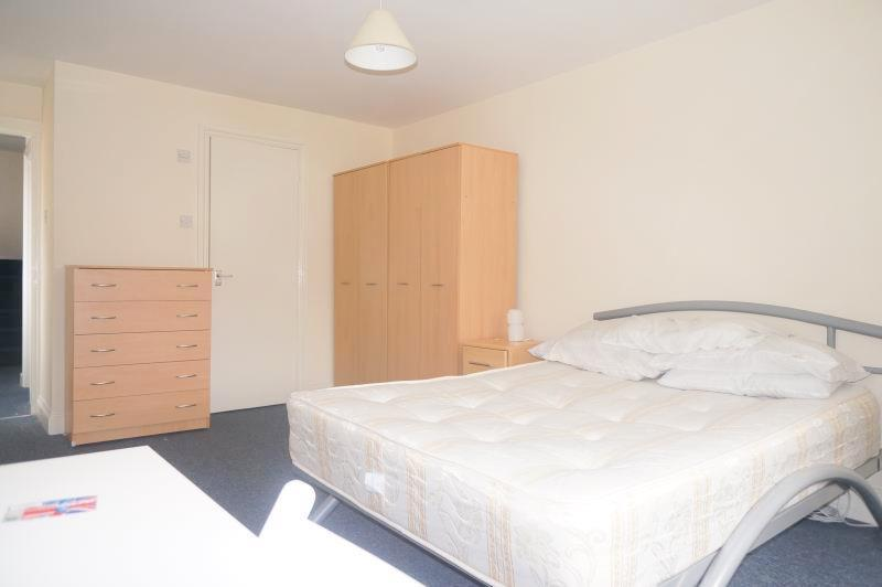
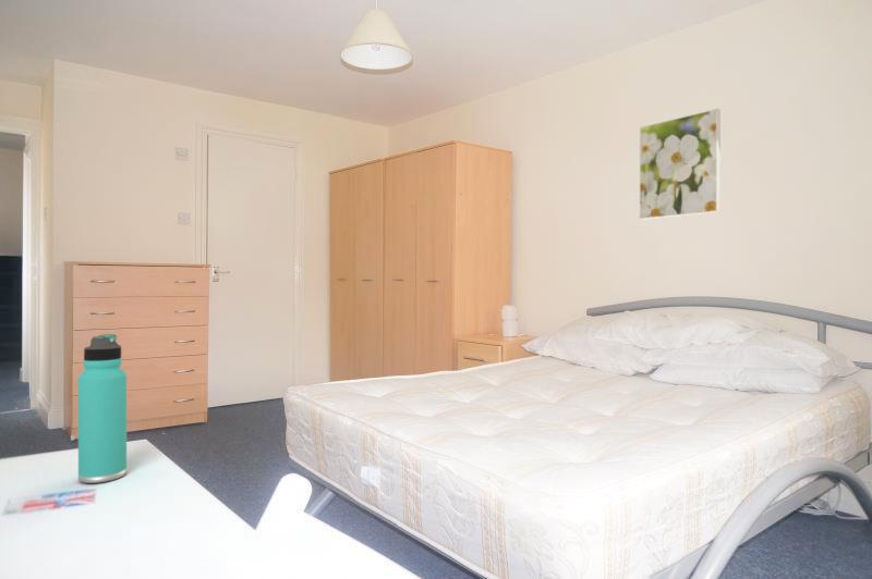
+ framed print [639,108,722,221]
+ thermos bottle [77,333,128,484]
